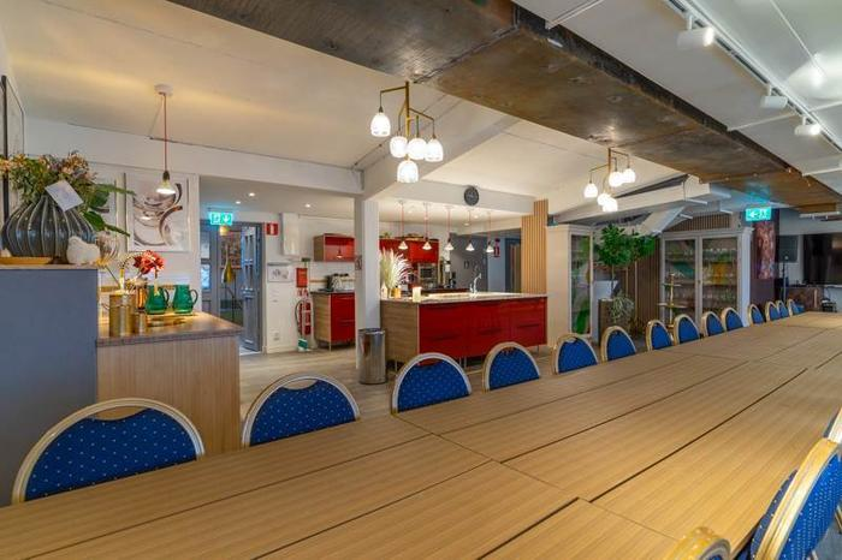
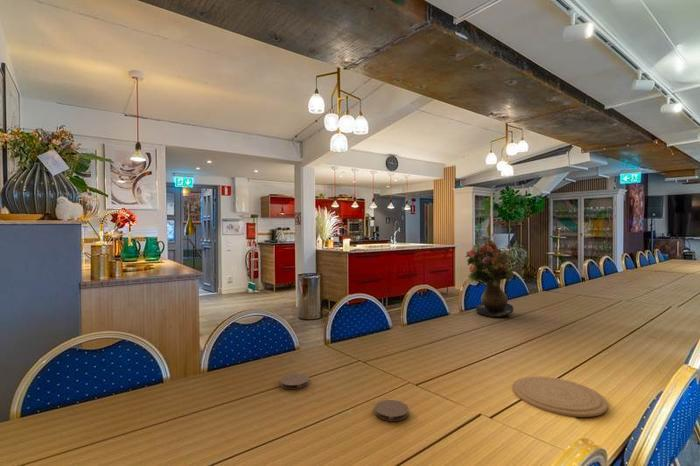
+ coaster [374,399,409,422]
+ bouquet [465,235,517,318]
+ plate [512,376,609,418]
+ coaster [279,372,310,390]
